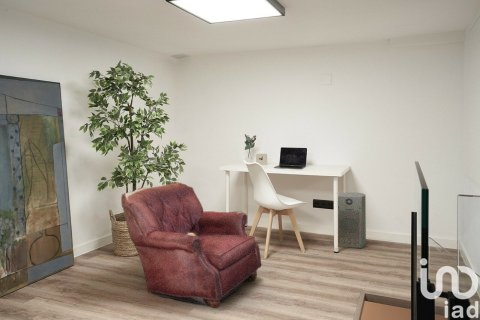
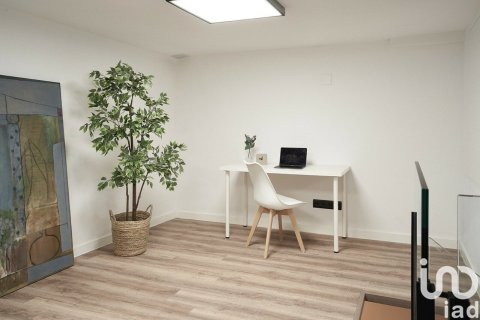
- fan [337,191,367,249]
- armchair [120,181,262,309]
